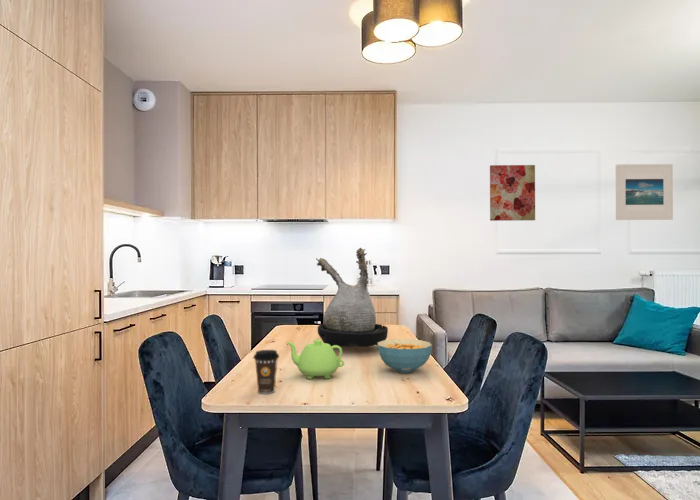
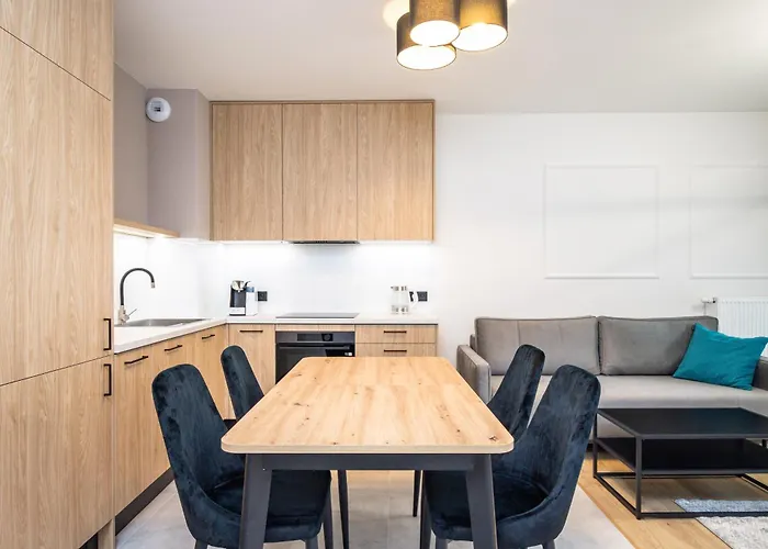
- coffee cup [252,349,280,395]
- wall art [489,164,536,222]
- plant [315,247,389,348]
- teapot [285,338,345,380]
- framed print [615,163,674,221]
- cereal bowl [377,338,433,374]
